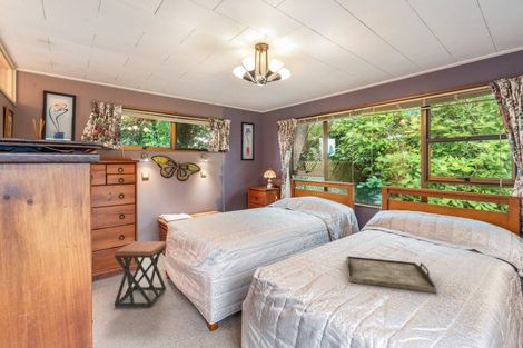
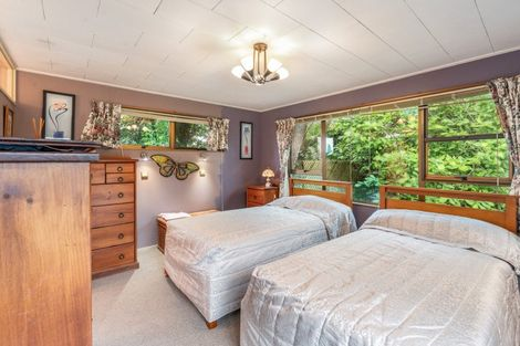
- serving tray [345,255,438,294]
- stool [114,240,167,308]
